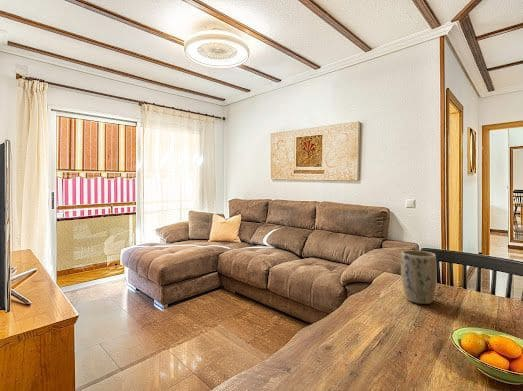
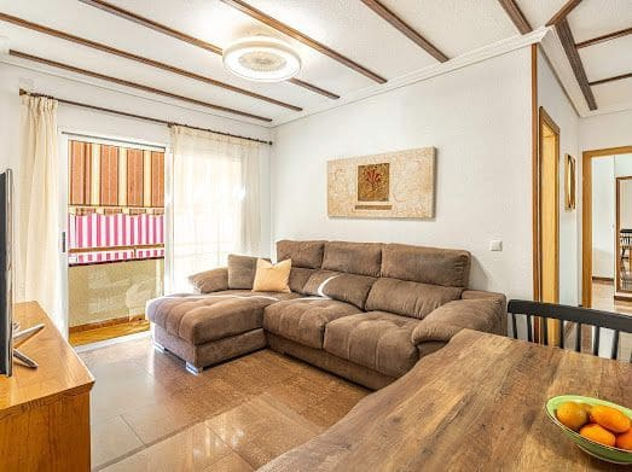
- plant pot [400,249,438,305]
